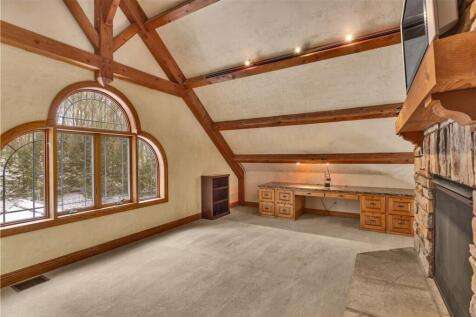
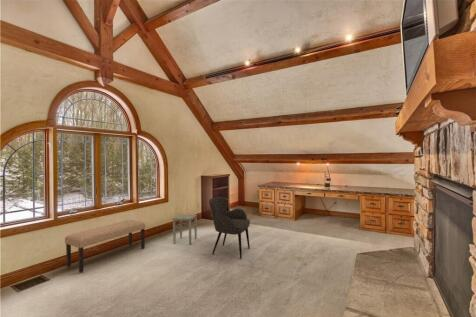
+ armchair [208,196,251,259]
+ stool [171,213,198,246]
+ bench [64,219,146,273]
